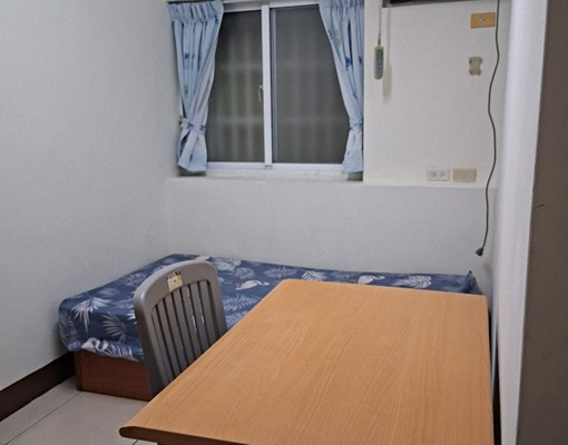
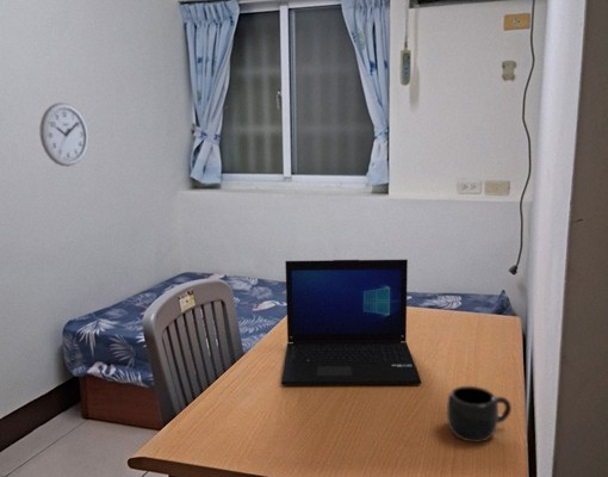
+ mug [446,385,513,444]
+ laptop [280,259,422,386]
+ wall clock [39,101,89,167]
